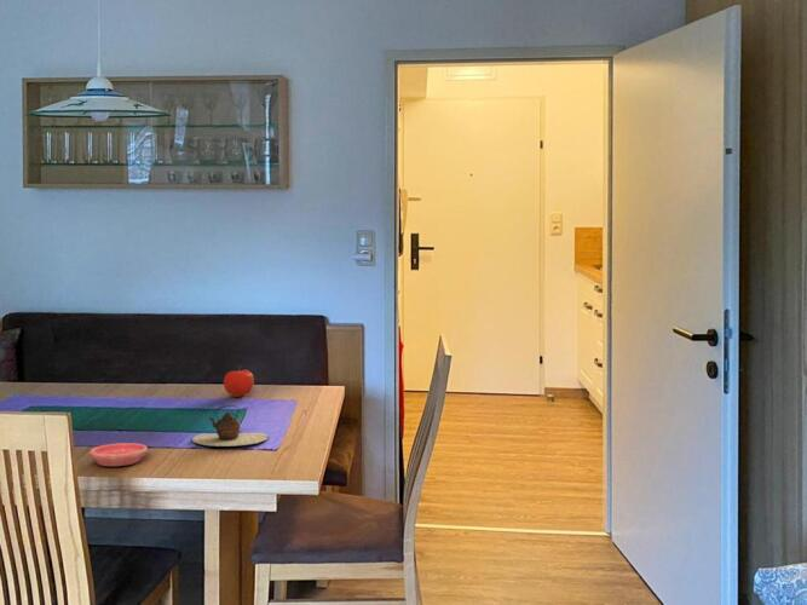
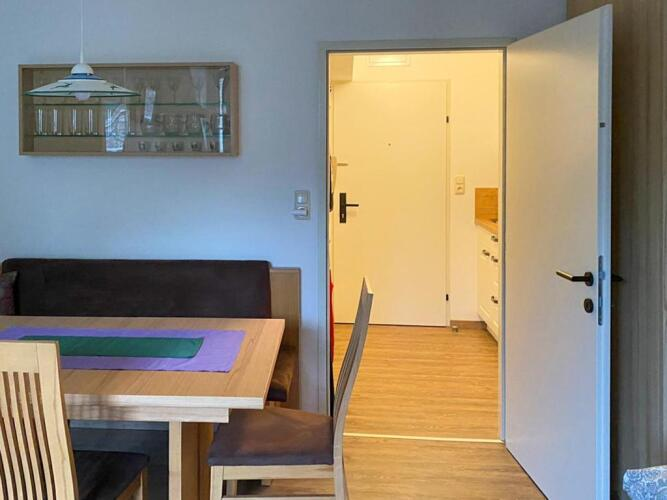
- fruit [223,364,255,398]
- saucer [88,442,149,467]
- teapot [191,404,269,448]
